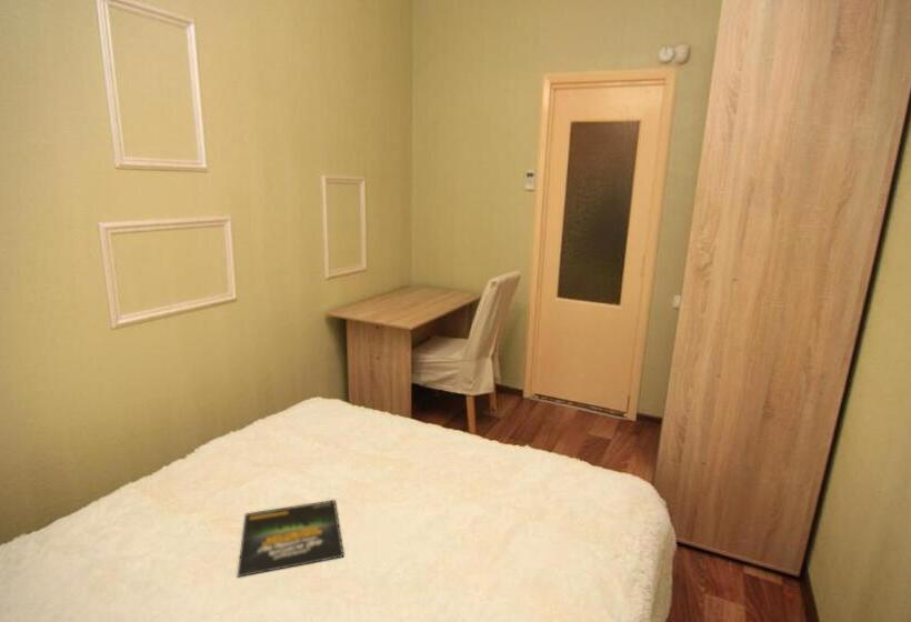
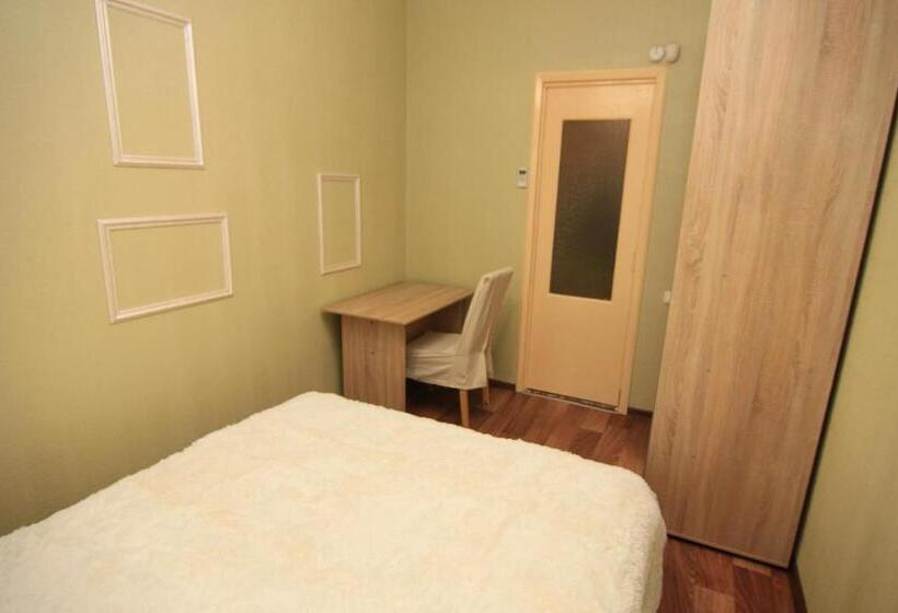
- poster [236,499,344,579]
